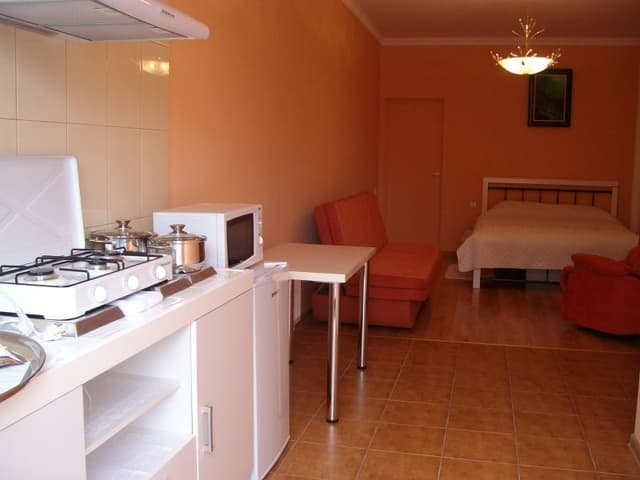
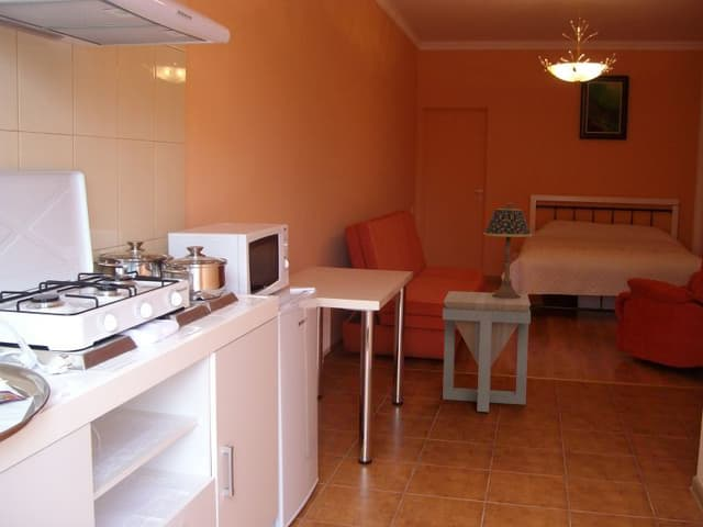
+ side table [442,290,532,413]
+ table lamp [482,201,534,299]
